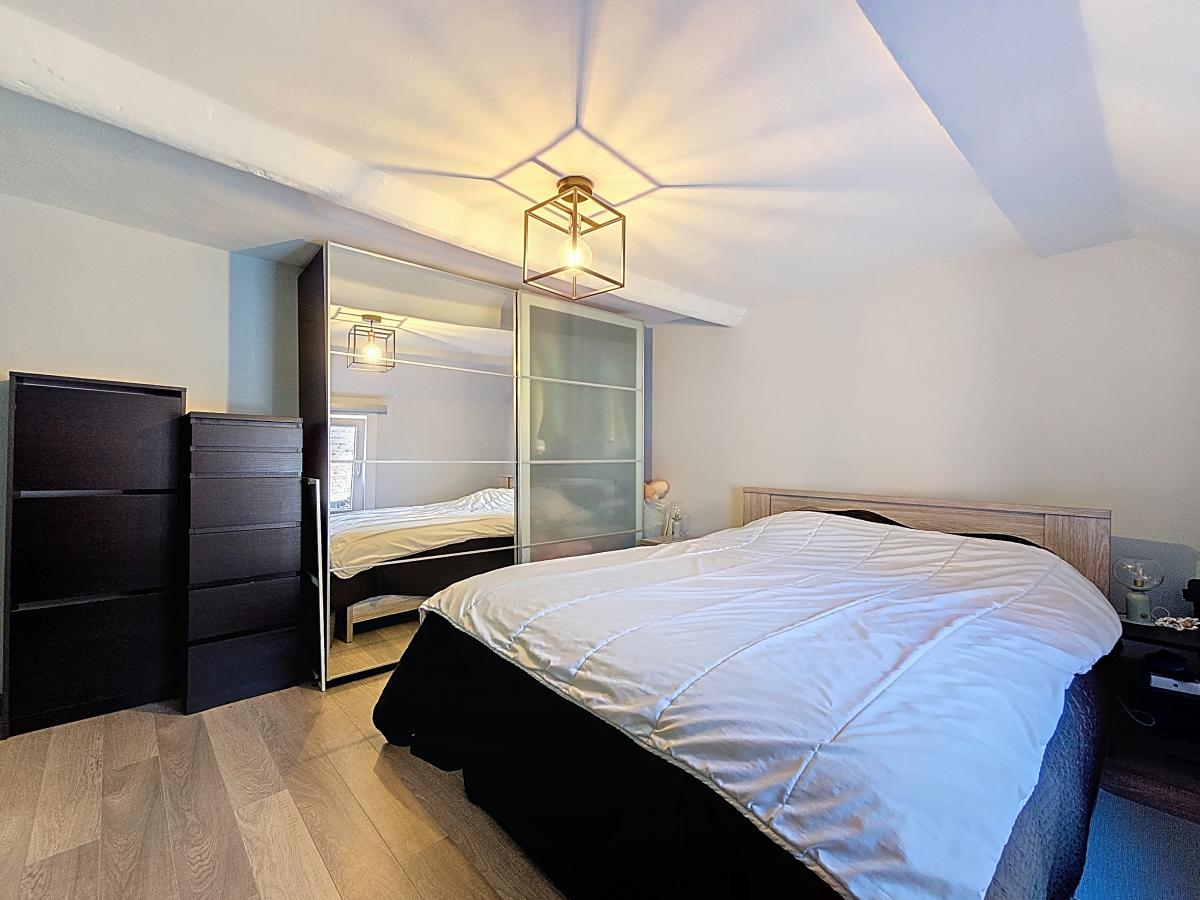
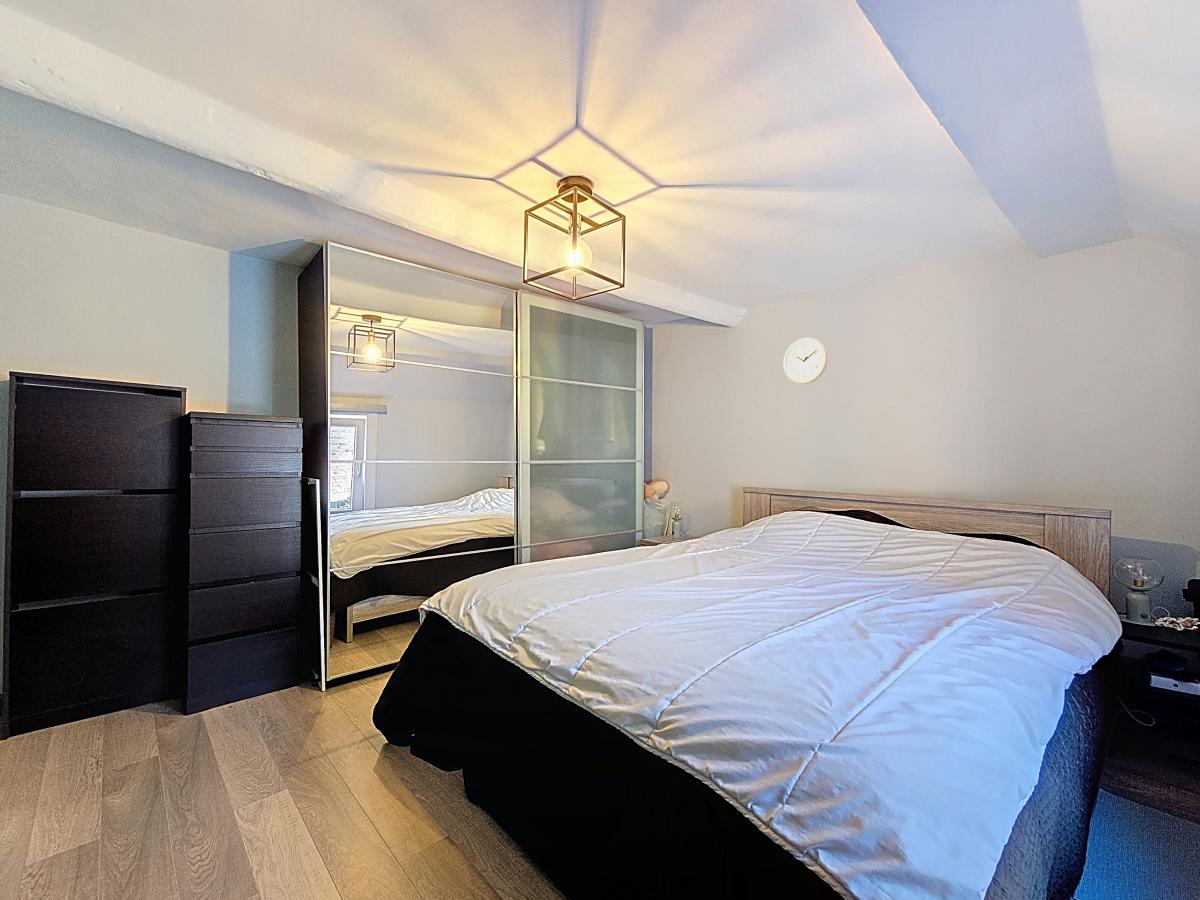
+ wall clock [782,337,828,385]
